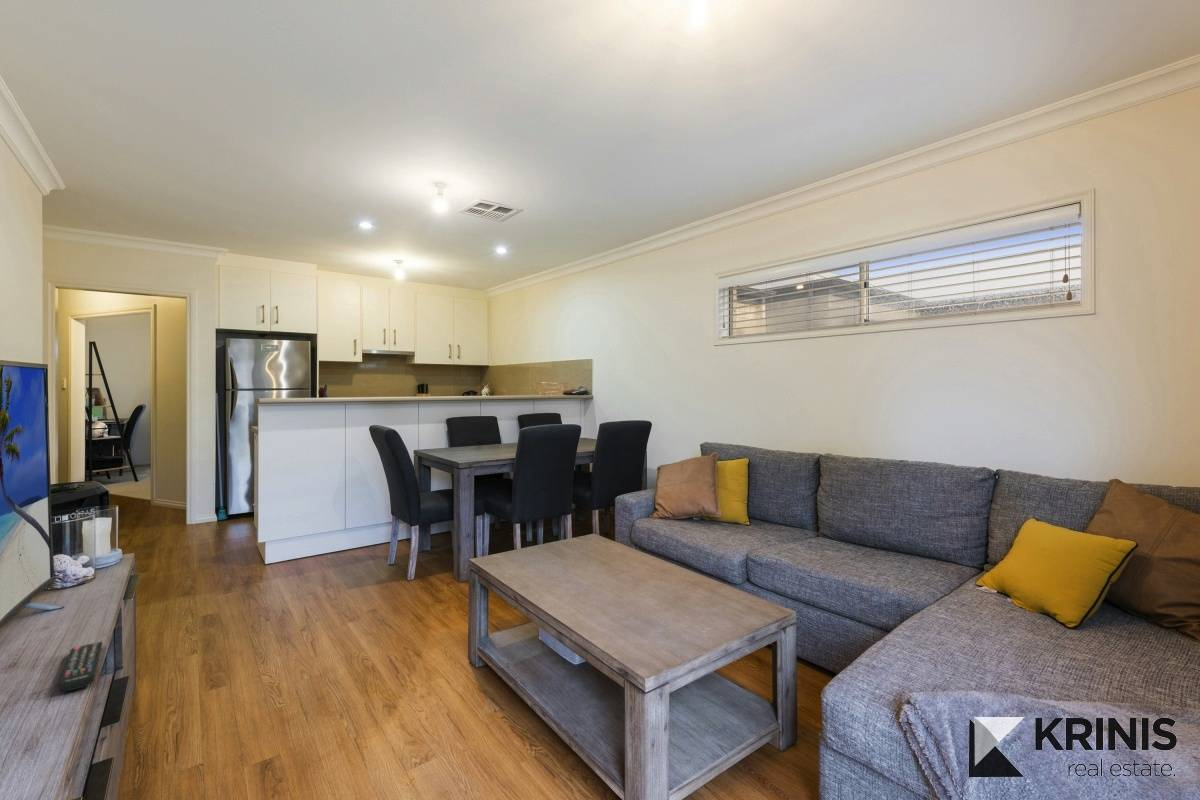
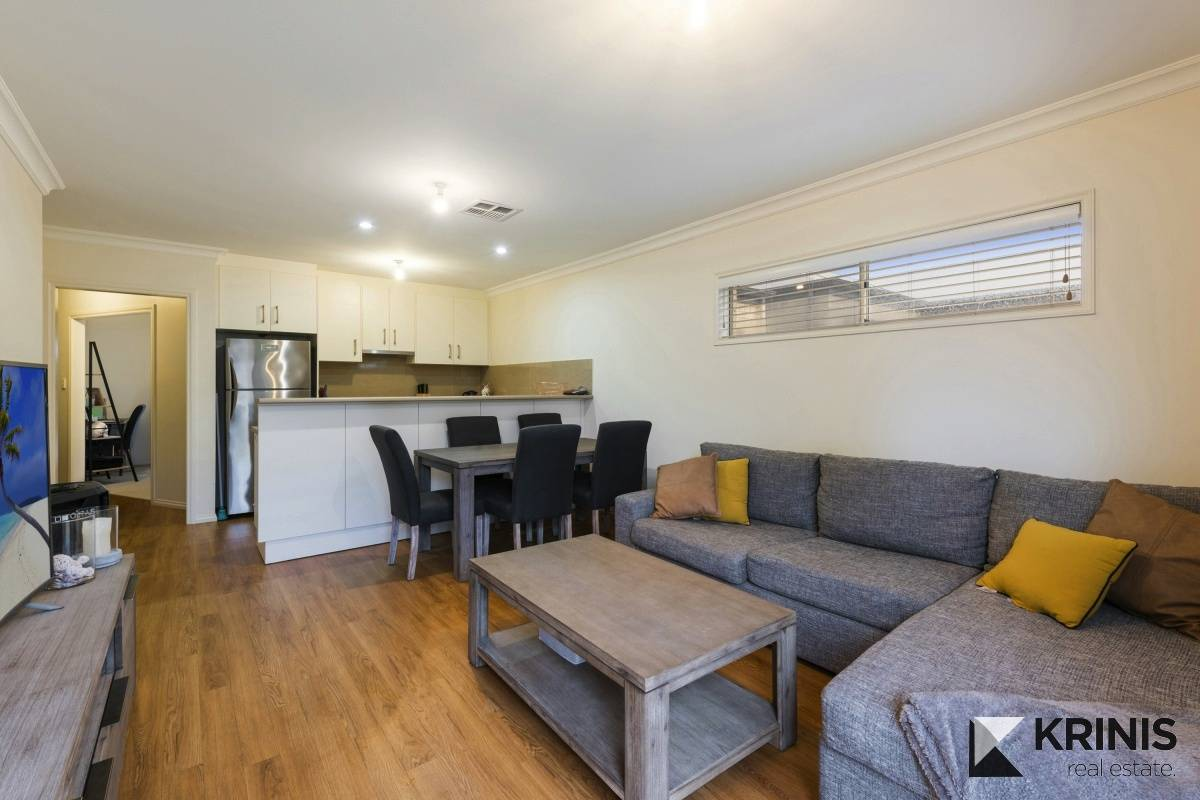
- remote control [57,641,104,692]
